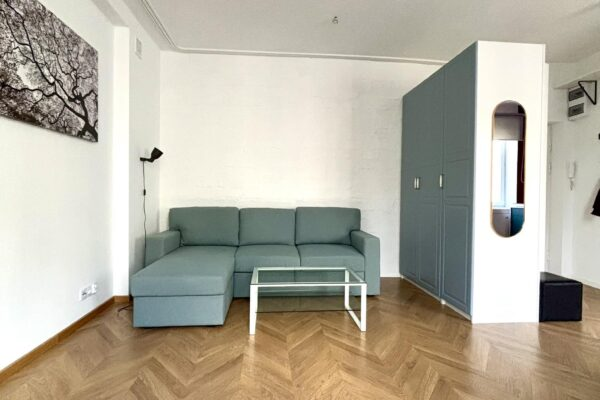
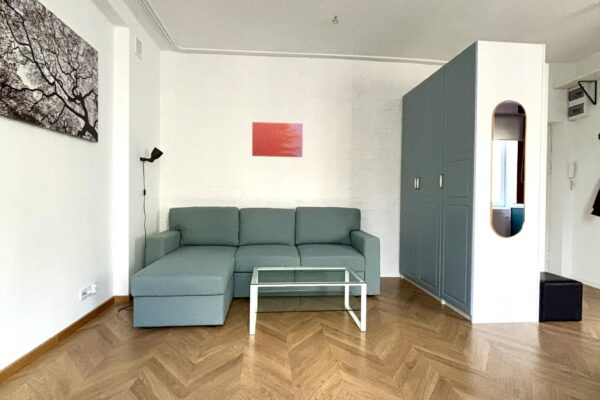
+ wall art [251,121,304,158]
